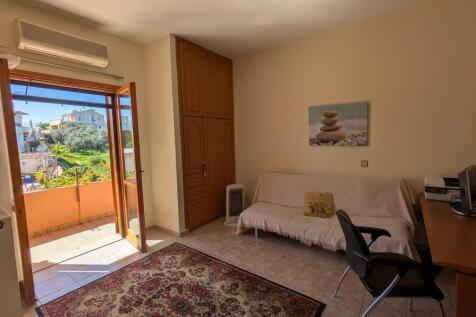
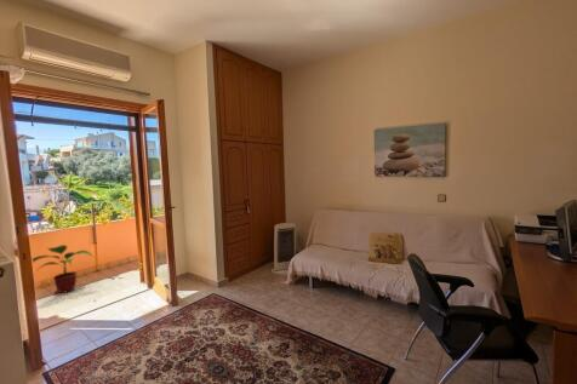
+ potted plant [32,243,95,294]
